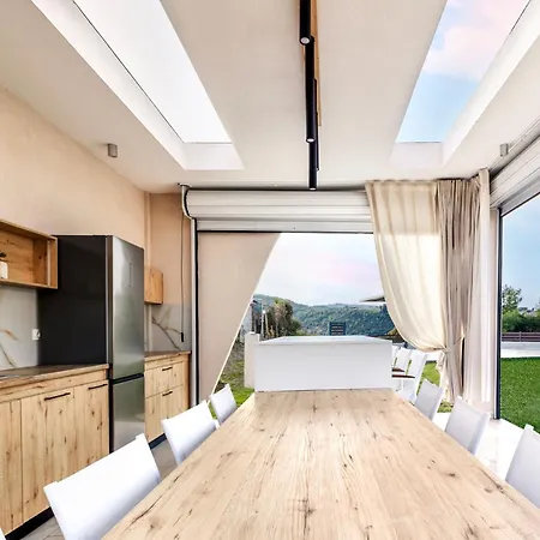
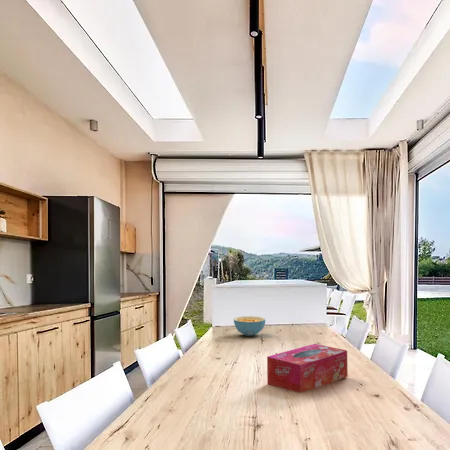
+ cereal bowl [233,315,266,337]
+ tissue box [266,343,349,393]
